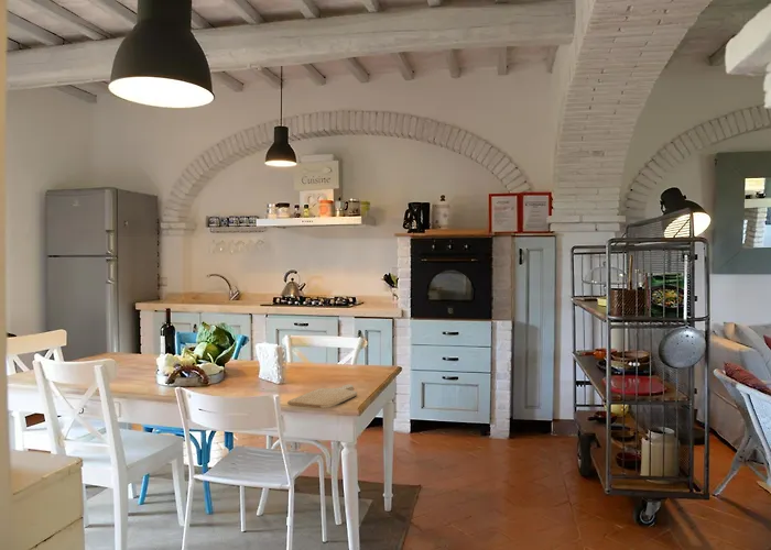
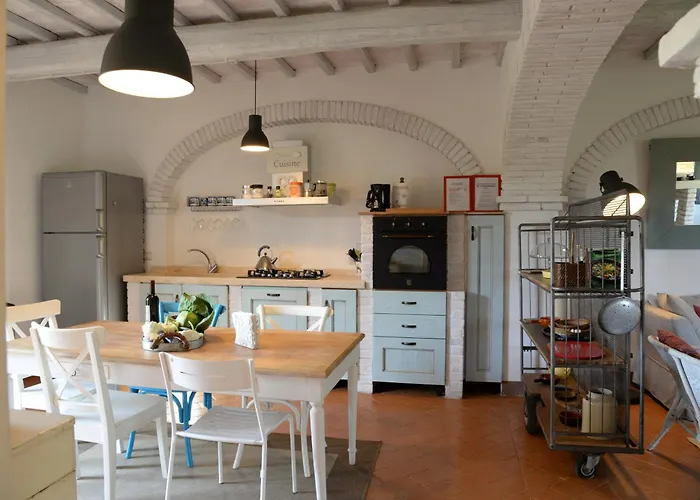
- chopping board [286,384,358,409]
